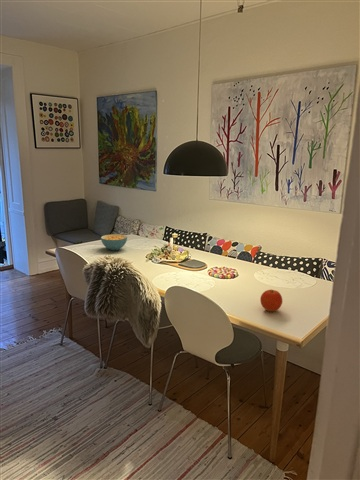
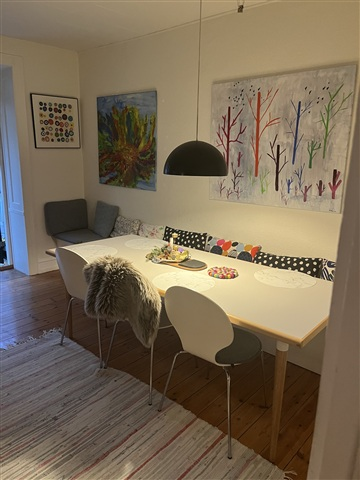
- fruit [259,289,283,312]
- cereal bowl [100,233,128,251]
